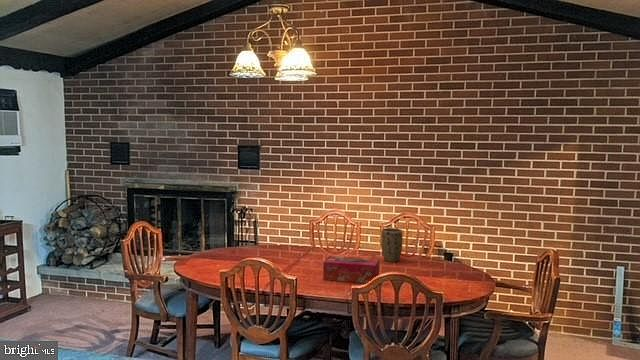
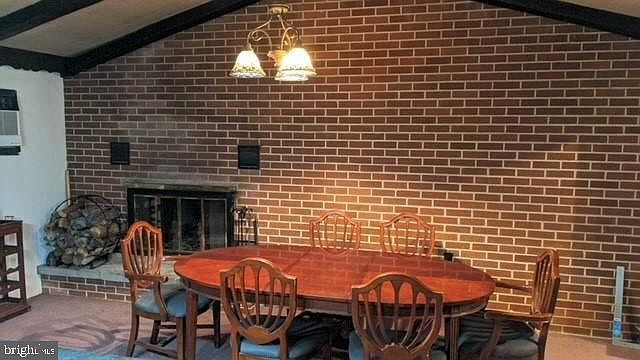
- plant pot [380,227,404,263]
- tissue box [322,255,380,284]
